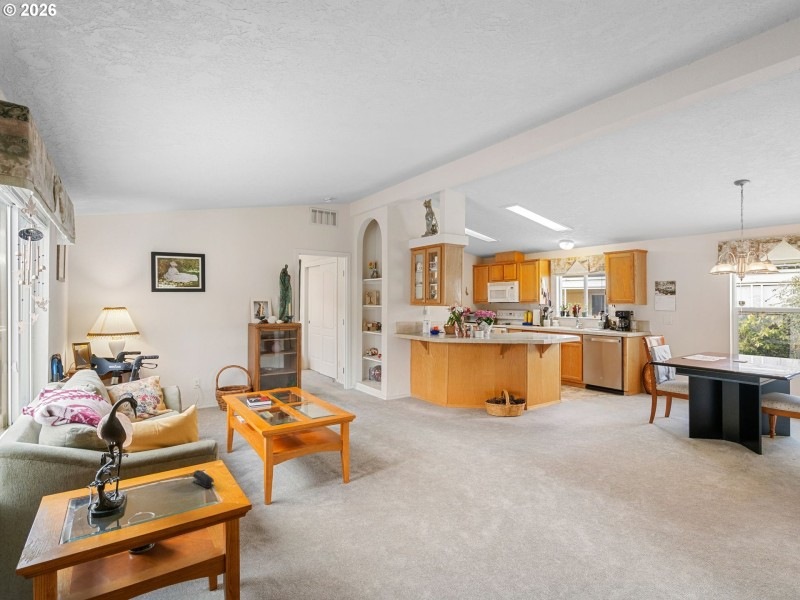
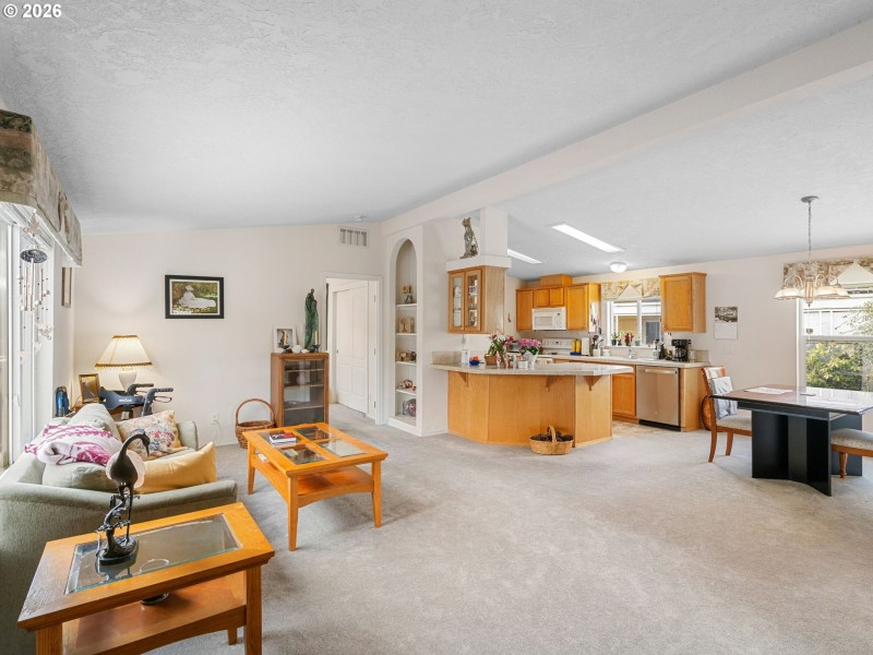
- stapler [192,469,215,489]
